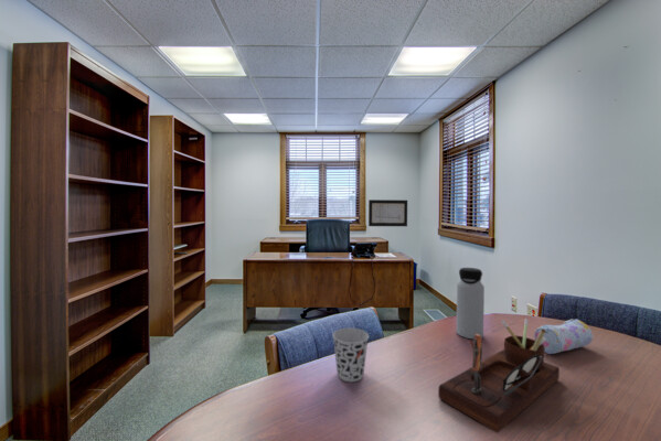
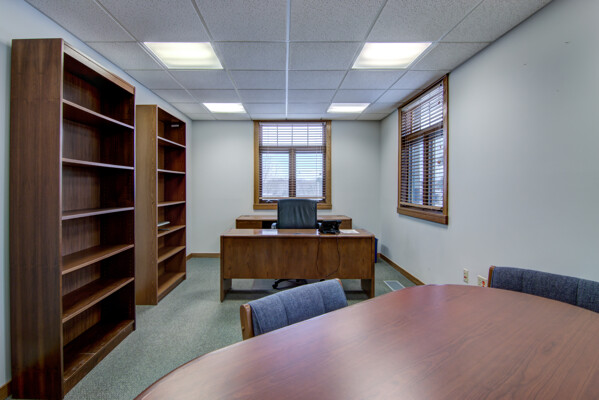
- wall art [367,198,408,227]
- water bottle [456,267,486,340]
- desk organizer [437,318,561,433]
- pencil case [533,318,594,355]
- cup [331,326,370,383]
